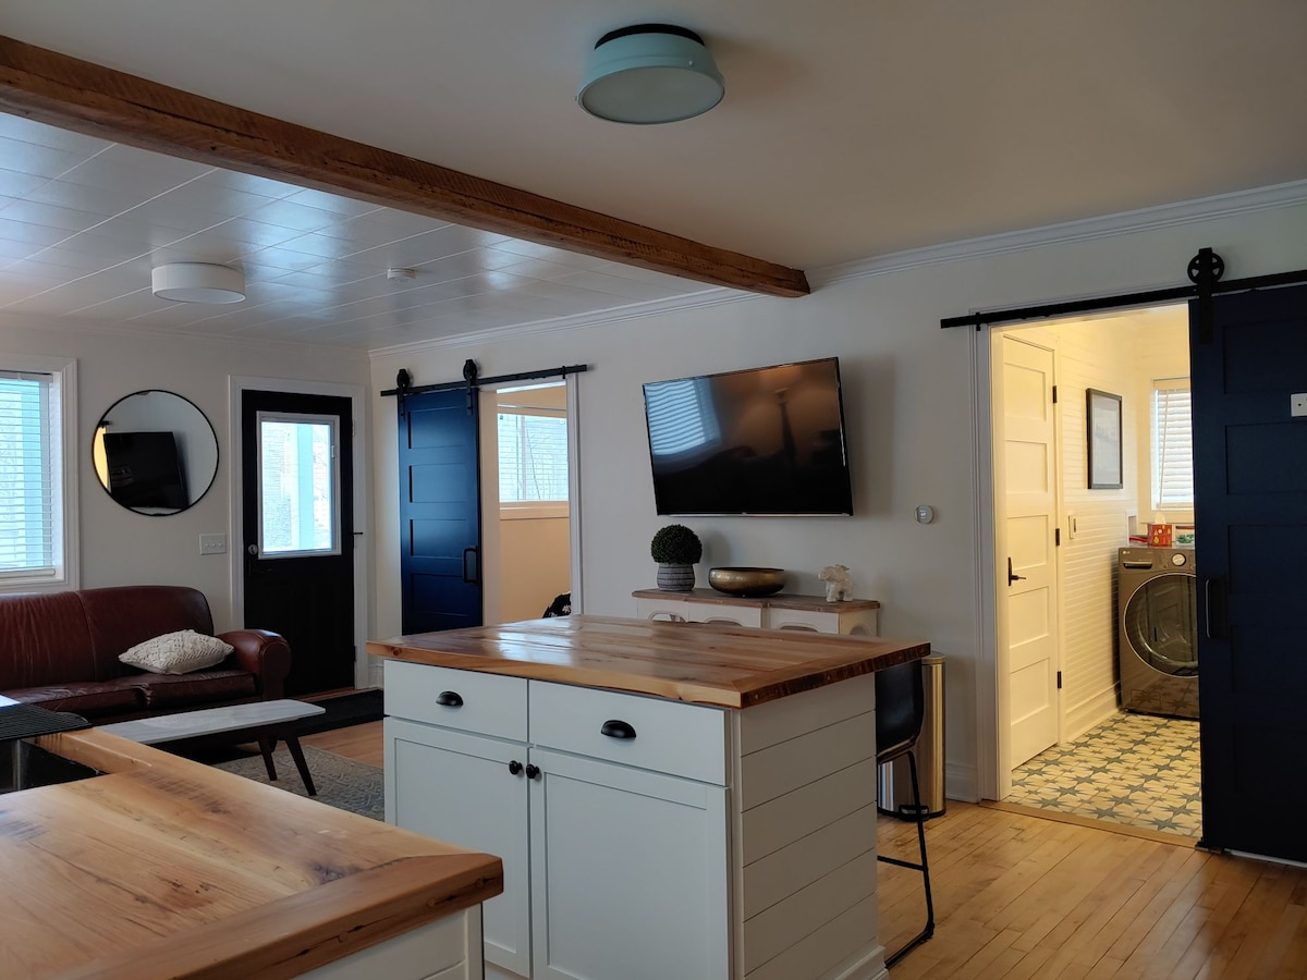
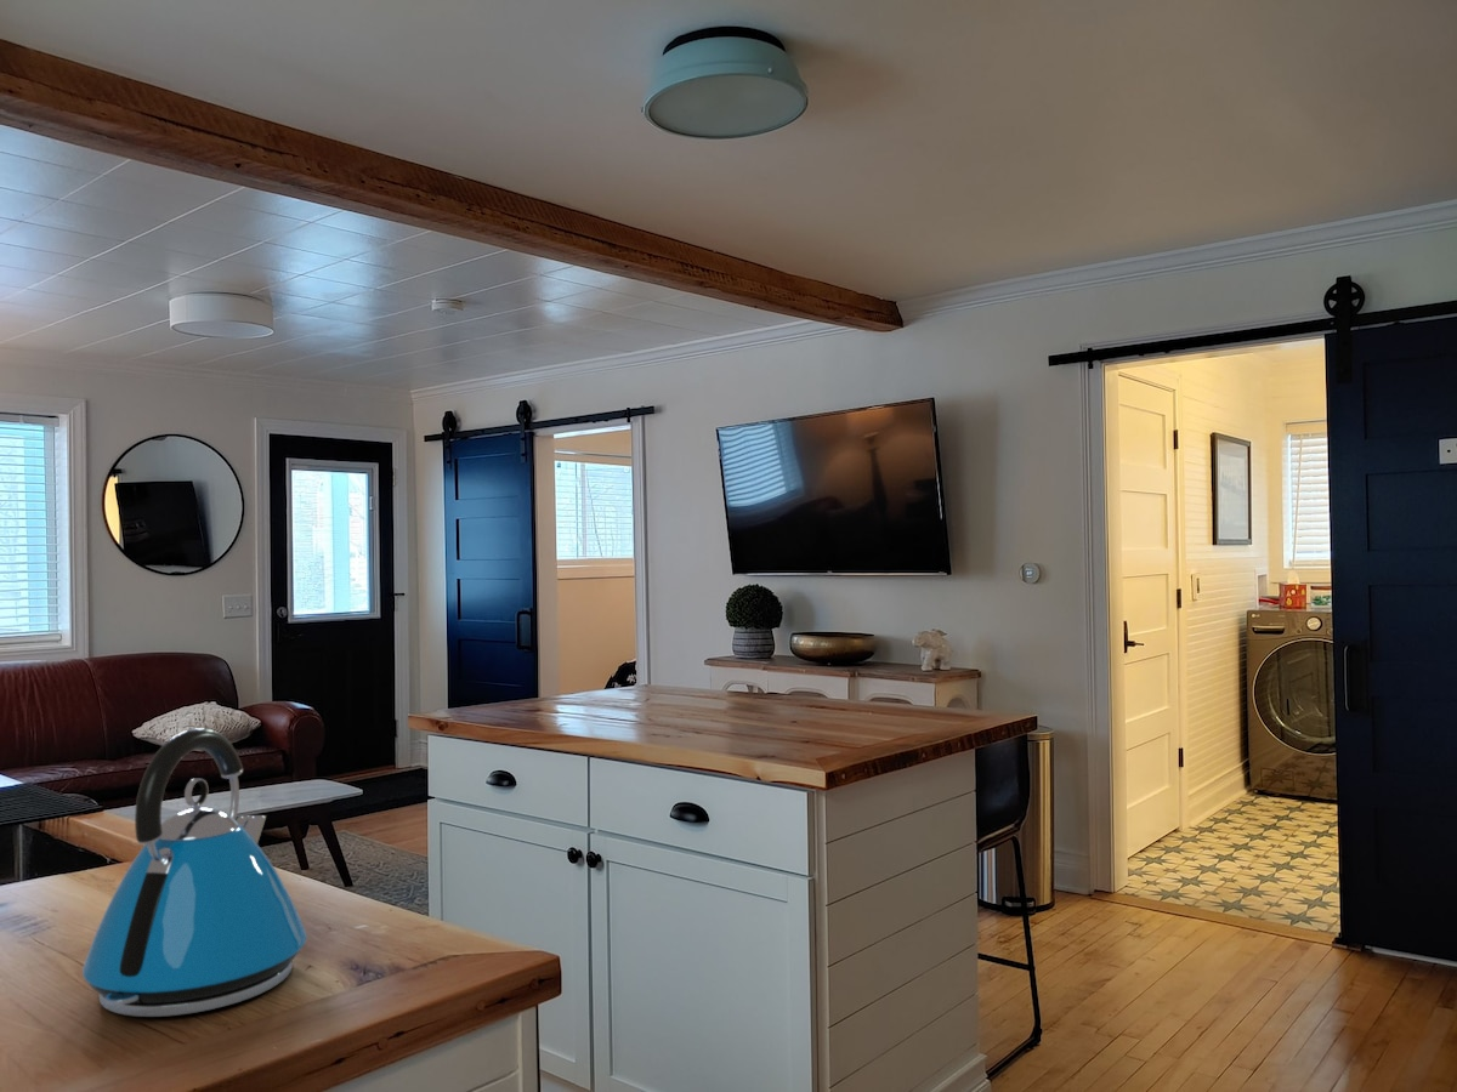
+ kettle [81,727,308,1018]
